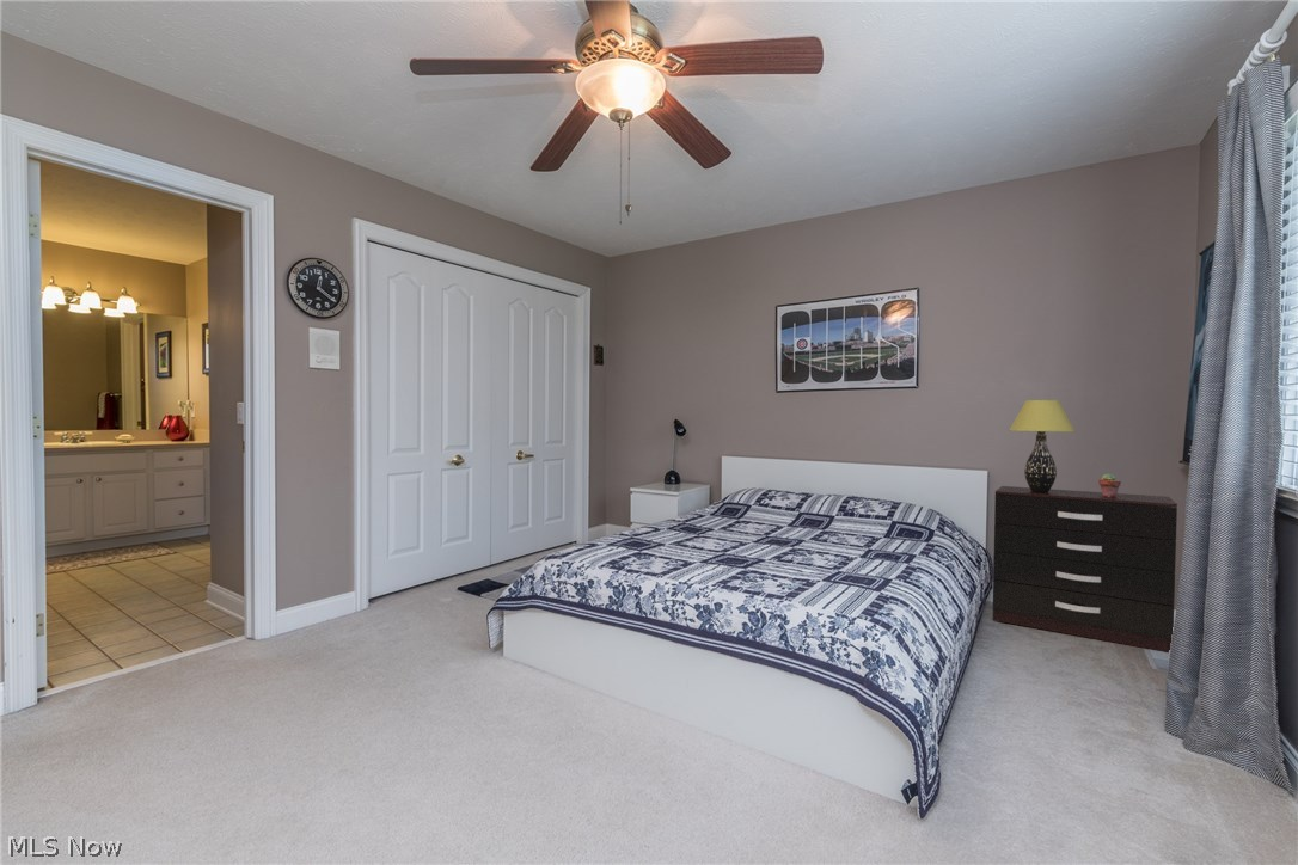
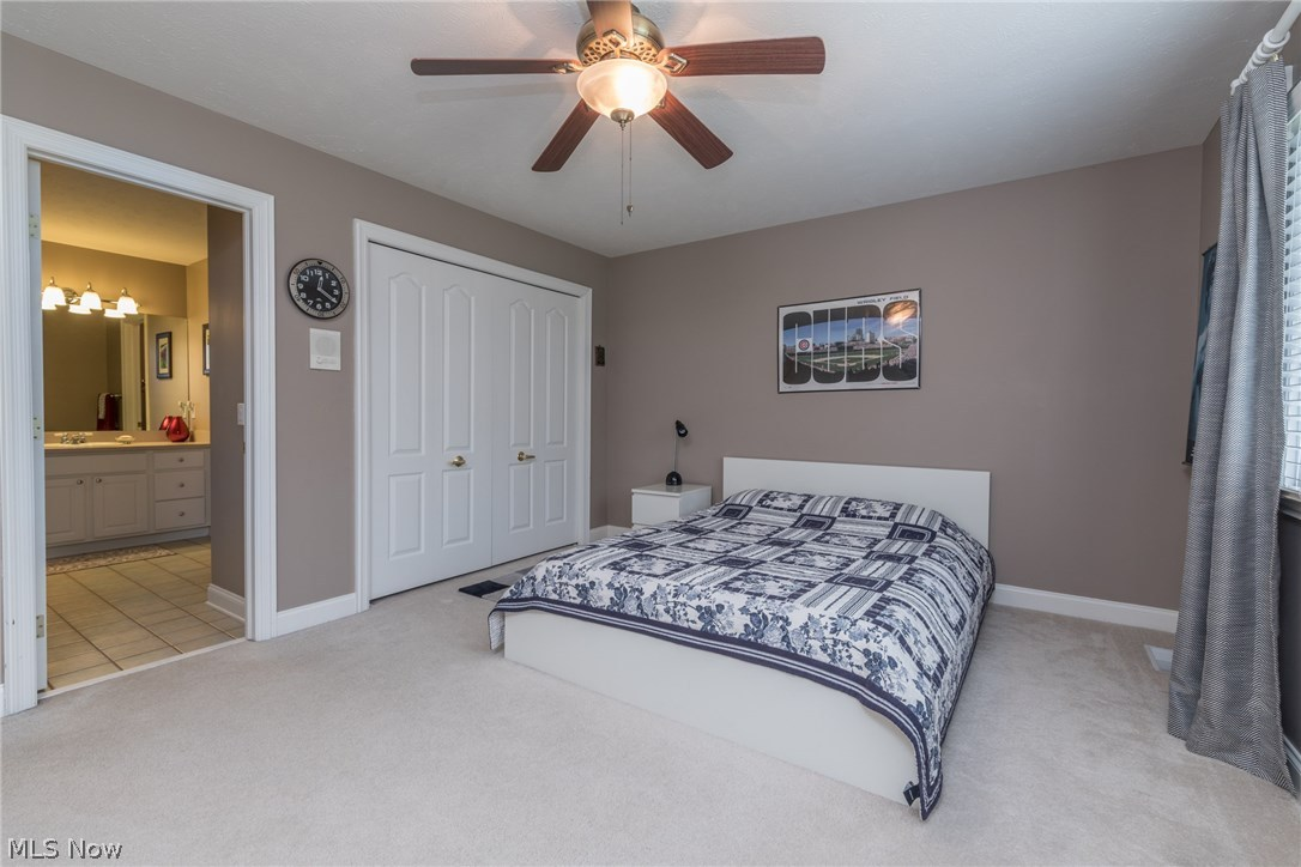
- potted succulent [1097,473,1122,497]
- dresser [992,485,1178,654]
- table lamp [1009,399,1076,492]
